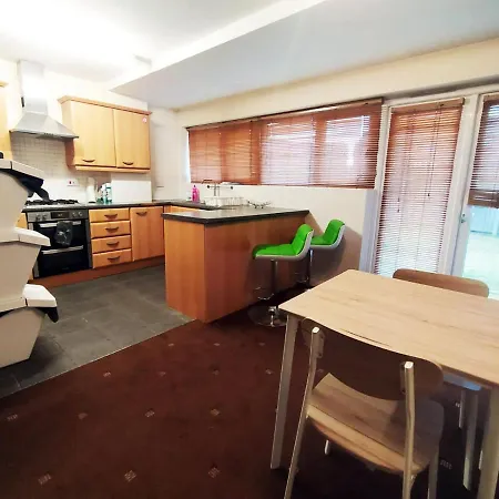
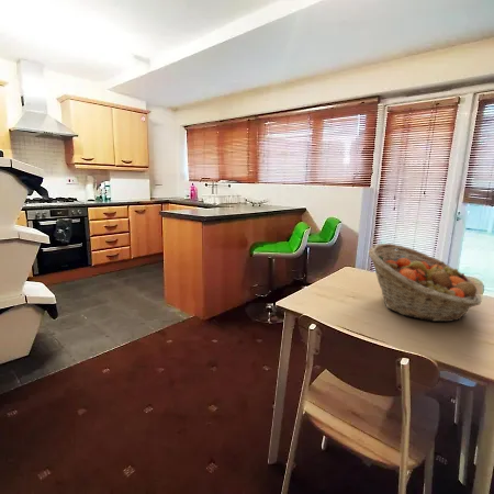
+ fruit basket [368,243,483,323]
